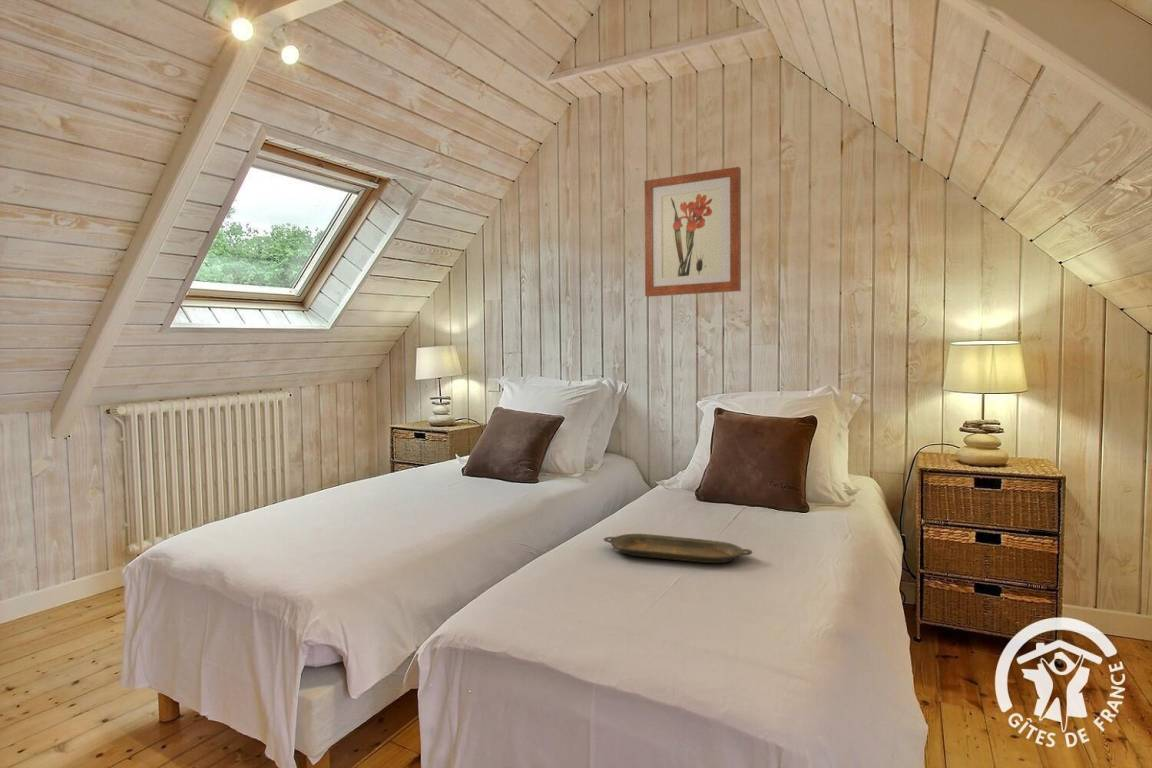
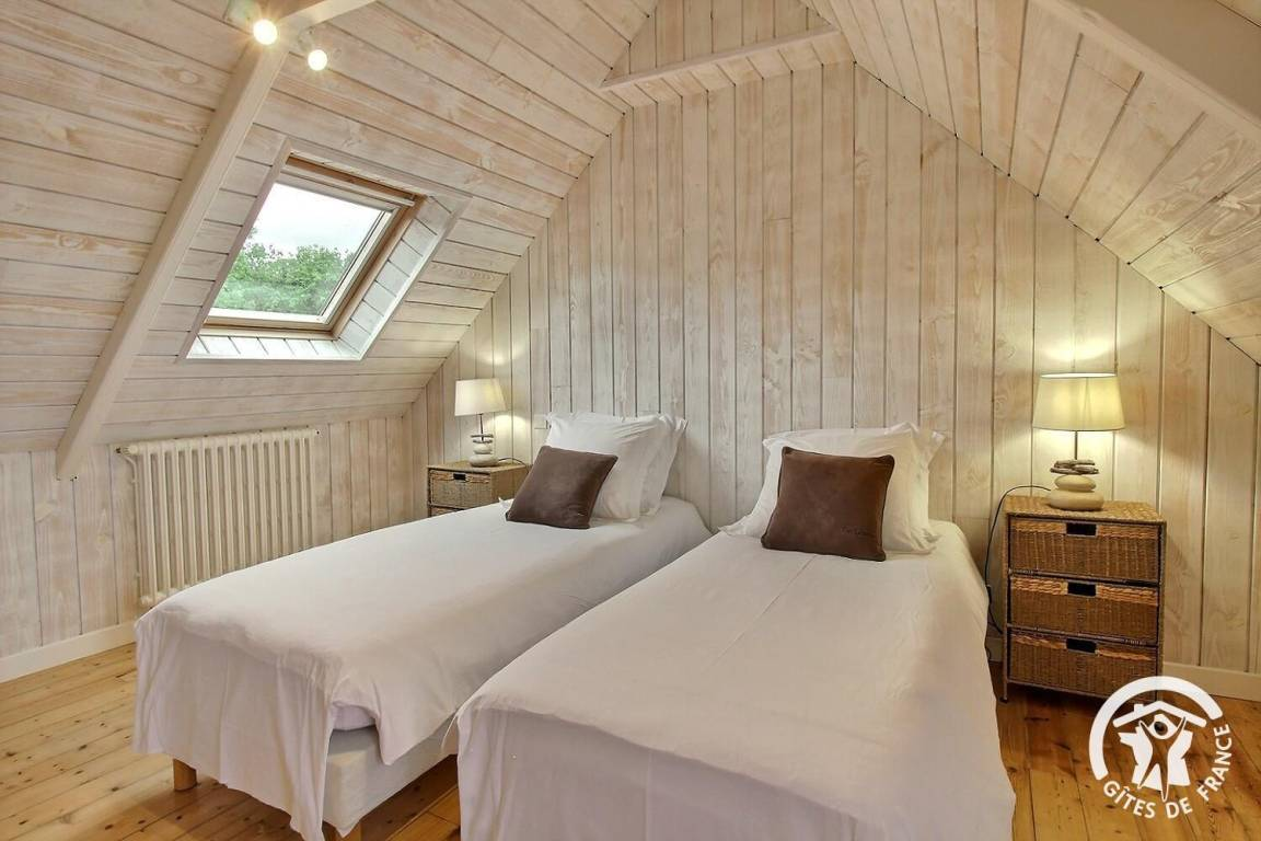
- wall art [644,166,742,298]
- serving tray [602,533,754,564]
